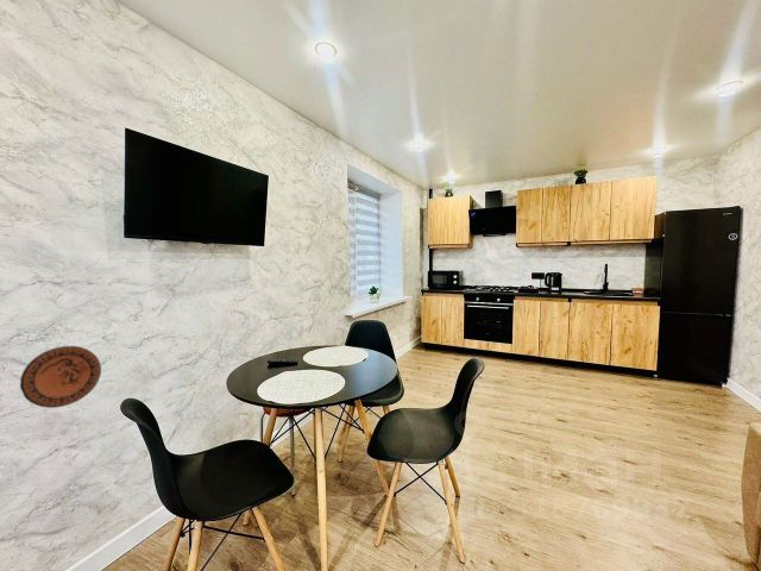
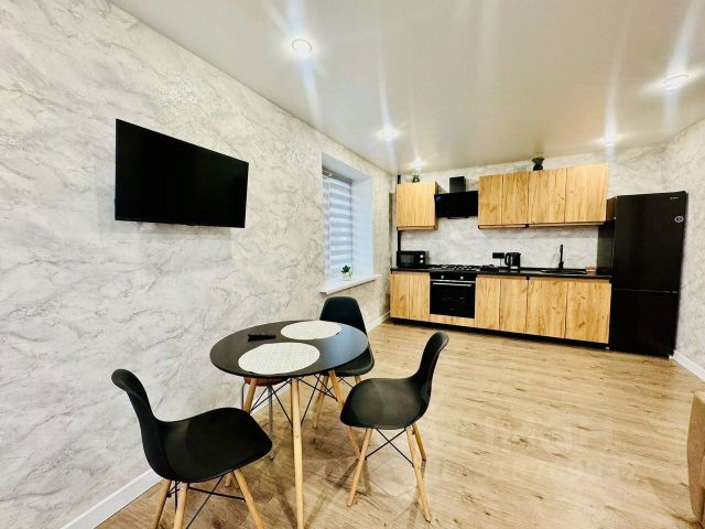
- decorative plate [19,345,102,409]
